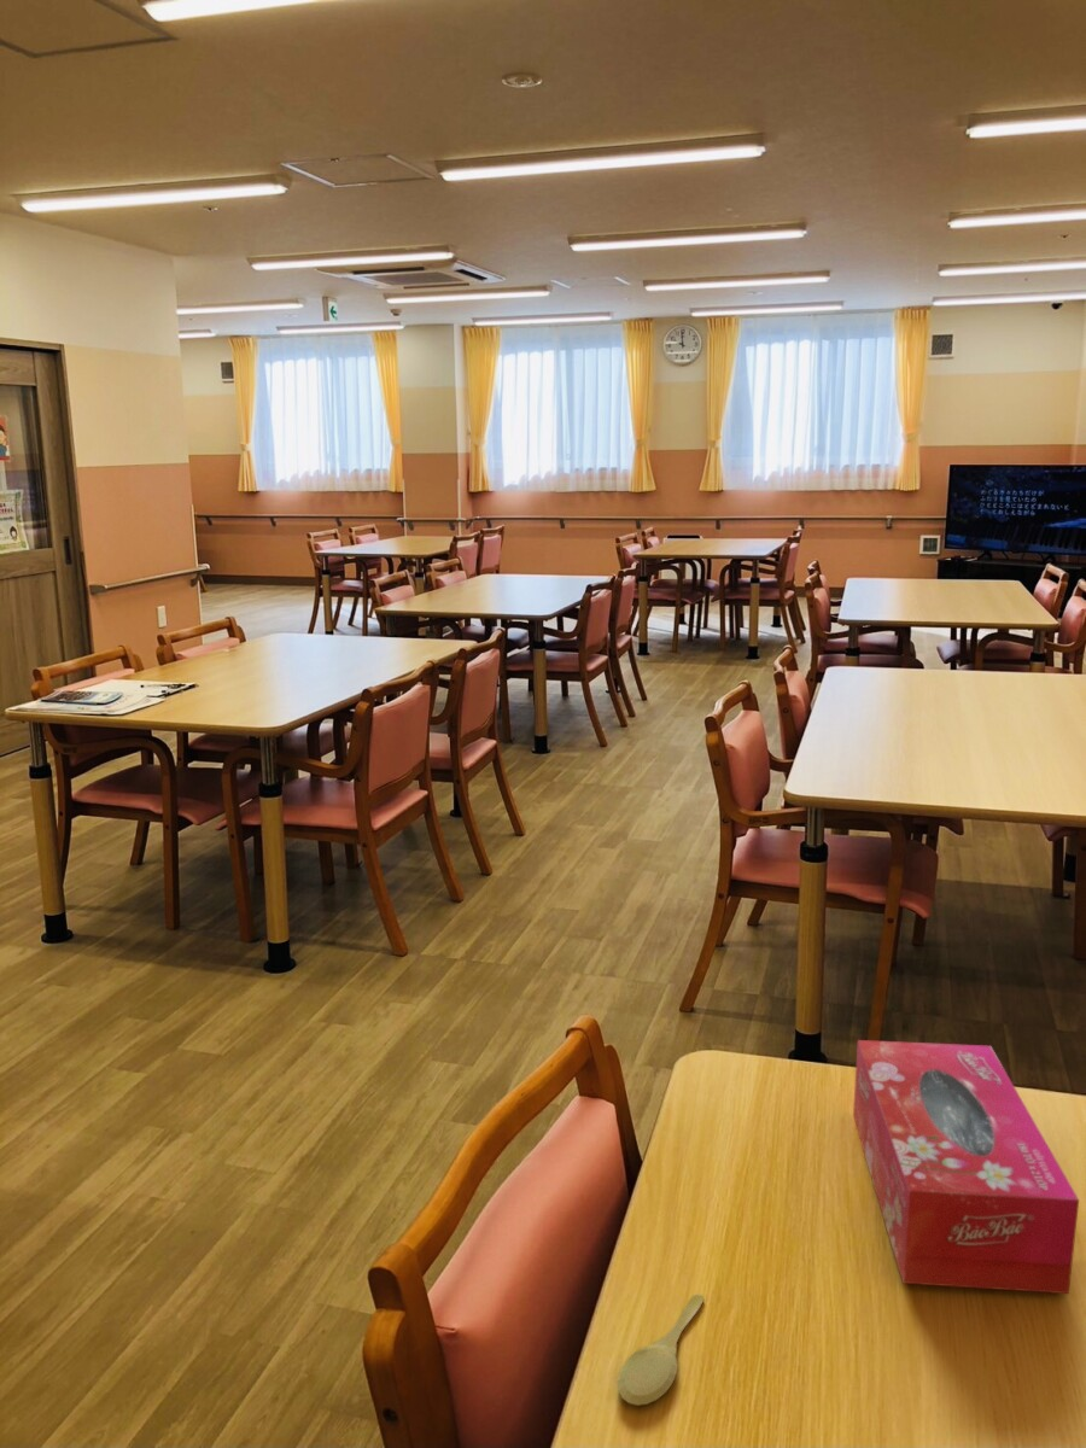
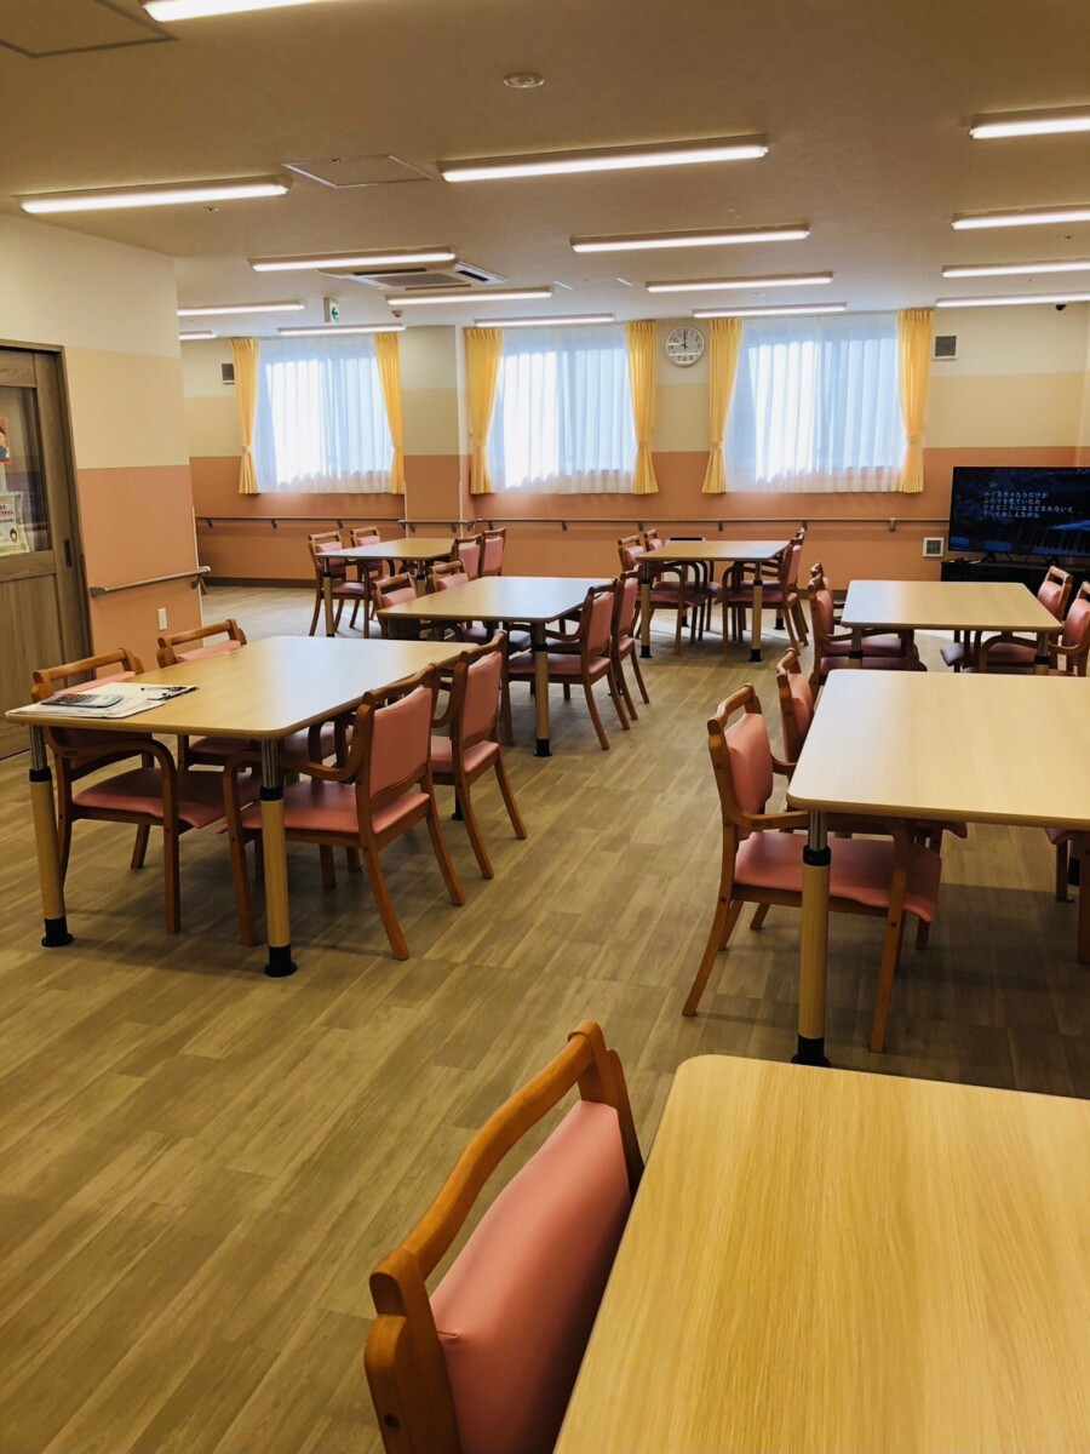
- tissue box [852,1039,1080,1295]
- spoon [617,1294,705,1407]
